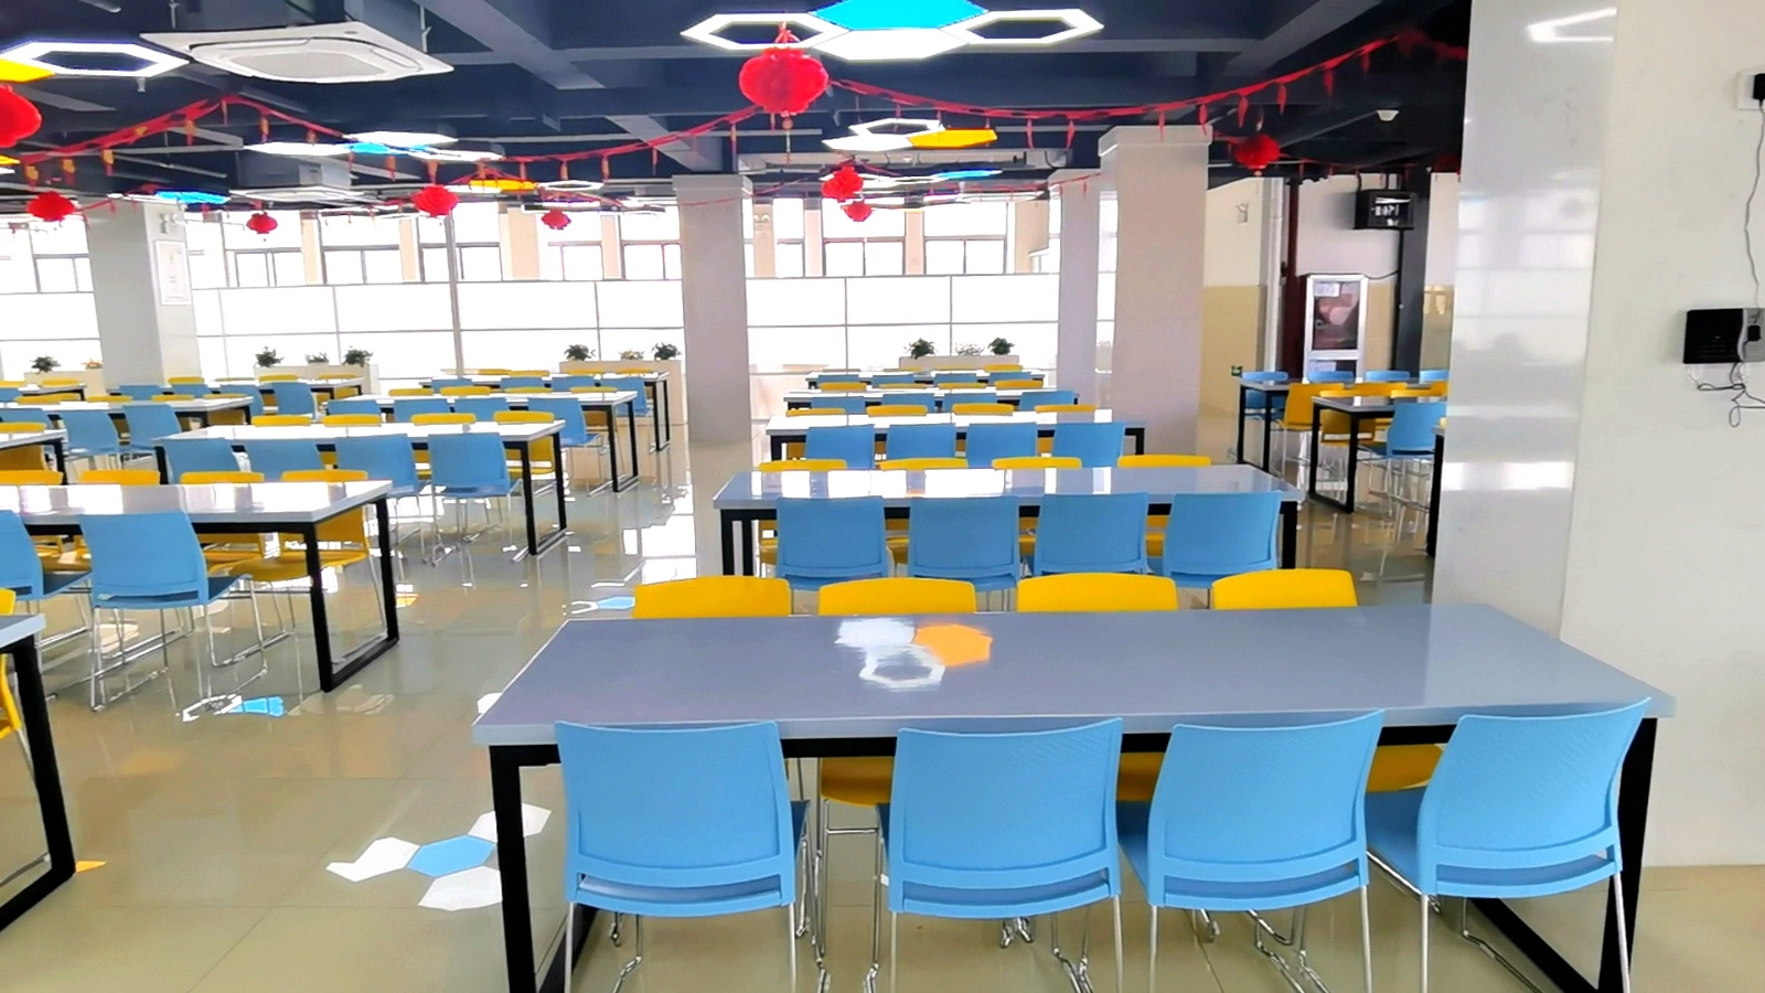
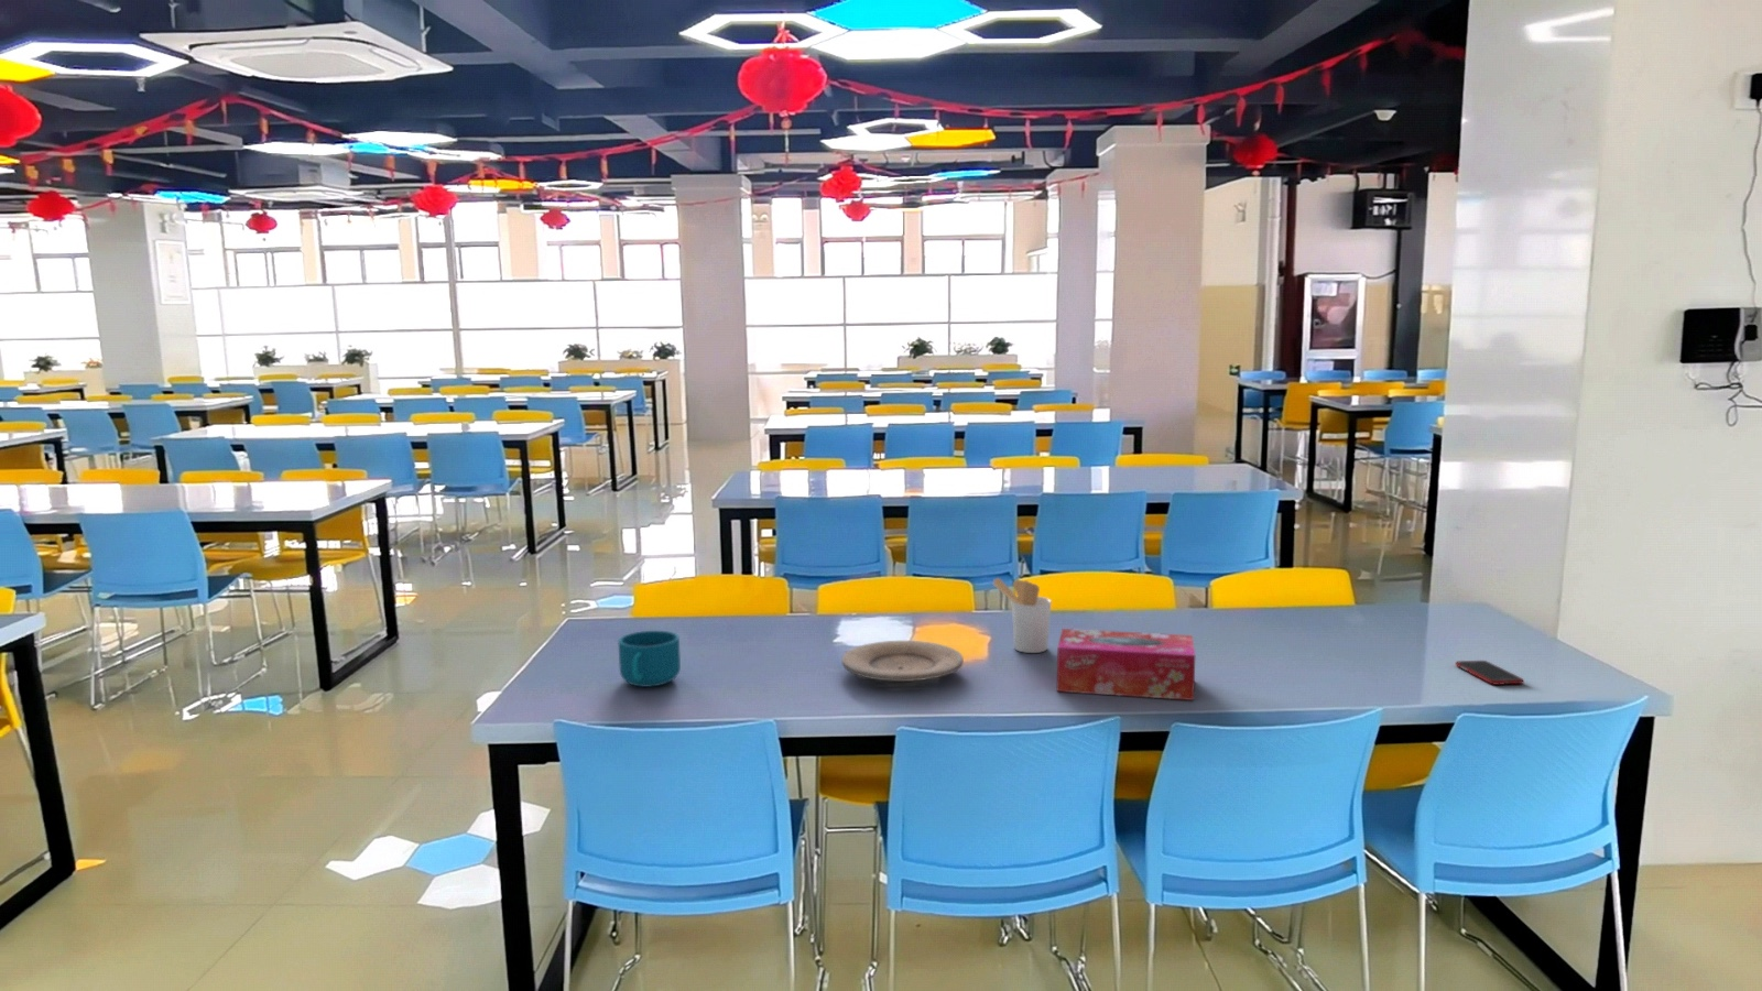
+ cell phone [1455,659,1525,686]
+ tissue box [1056,628,1196,702]
+ plate [840,640,965,682]
+ cup [617,630,681,688]
+ utensil holder [991,577,1052,655]
